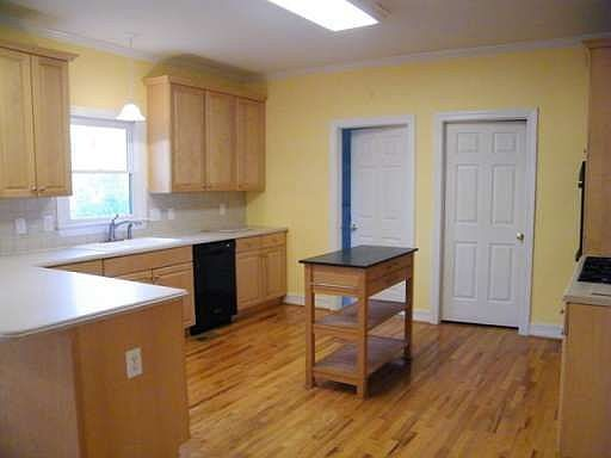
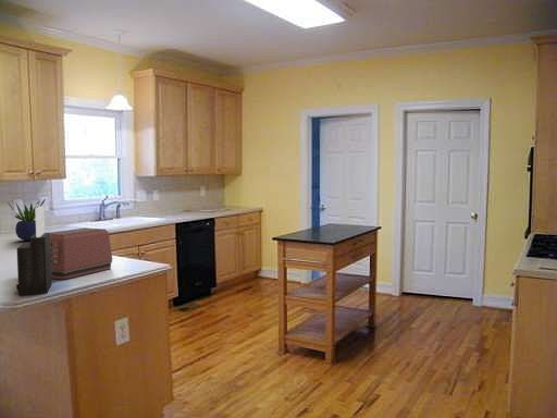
+ toaster [48,226,113,280]
+ knife block [15,206,53,296]
+ potted plant [7,197,47,242]
